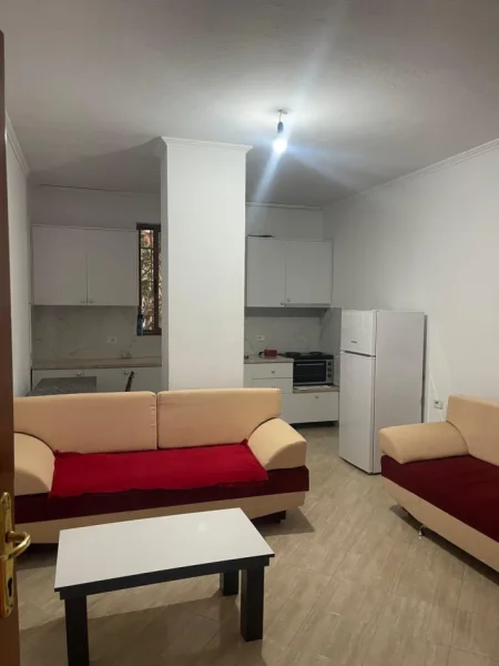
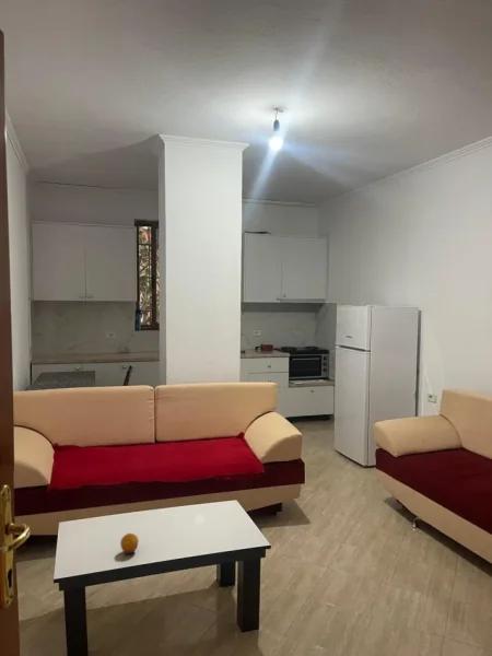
+ fruit [119,532,140,555]
